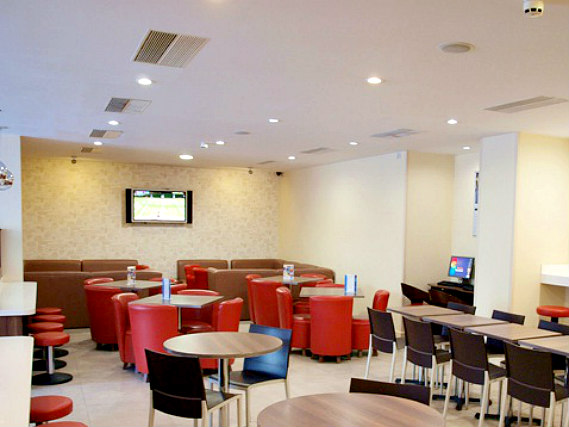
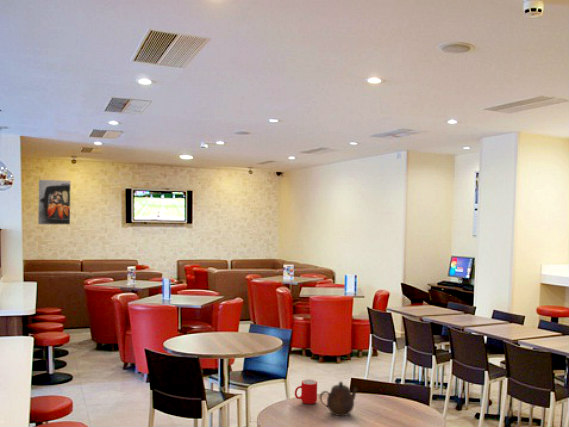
+ teapot [319,381,359,417]
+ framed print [37,179,72,226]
+ cup [294,379,318,405]
